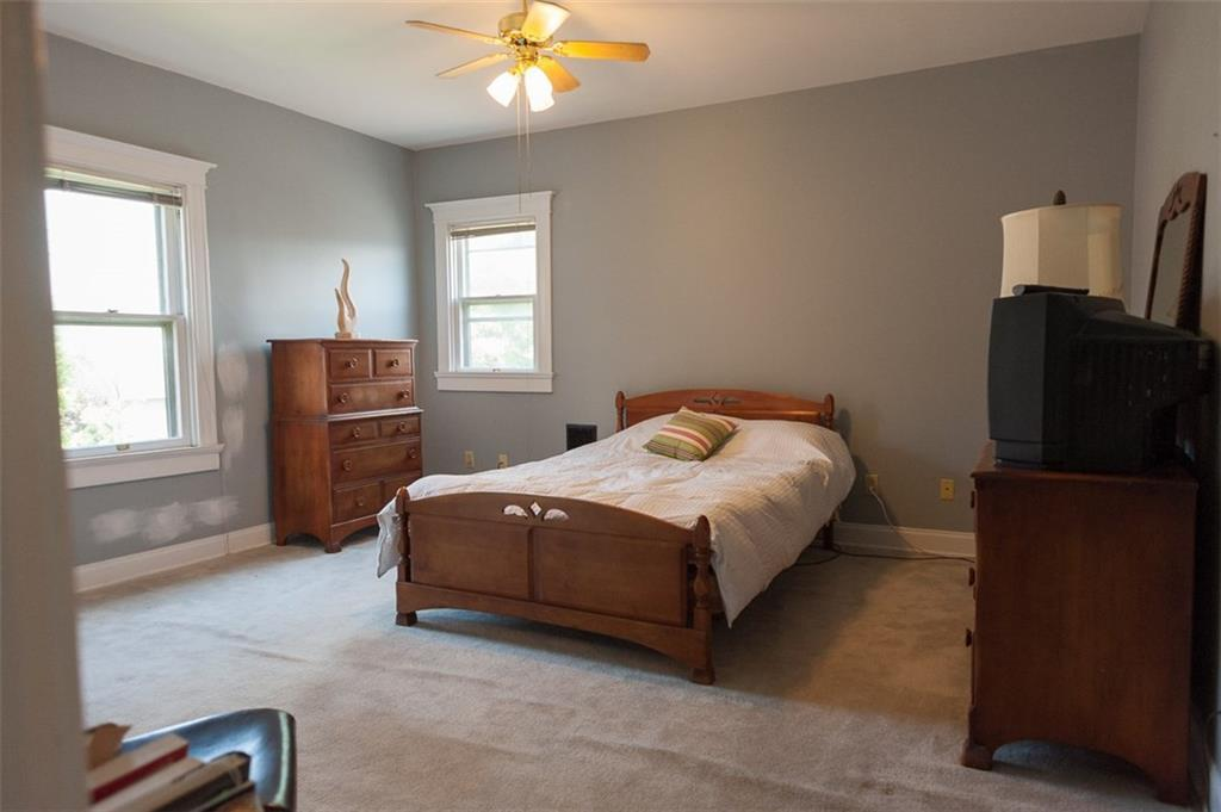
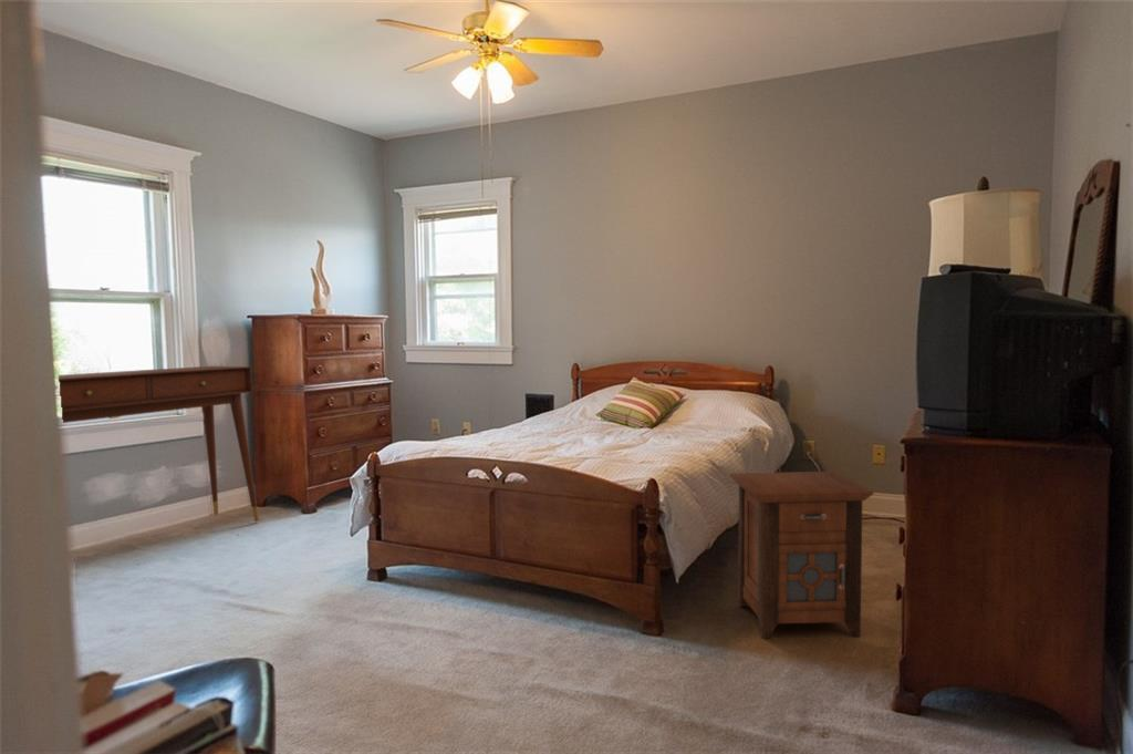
+ nightstand [729,471,875,640]
+ desk [58,365,260,523]
